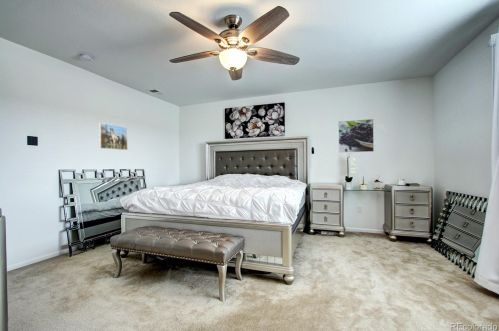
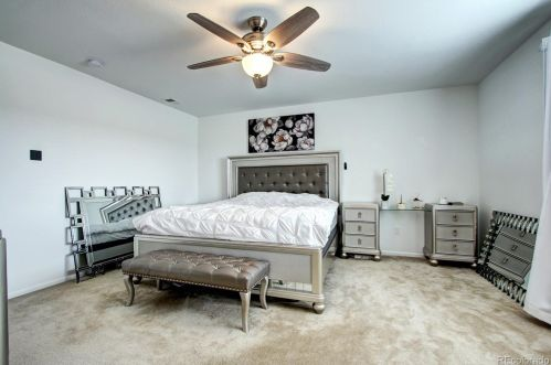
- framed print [98,122,129,151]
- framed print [337,118,375,154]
